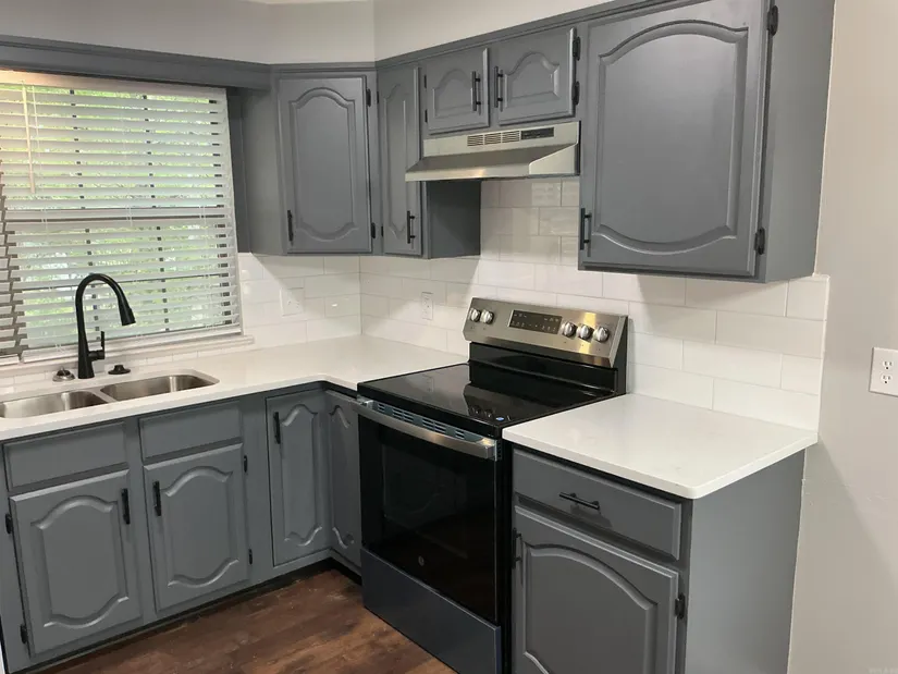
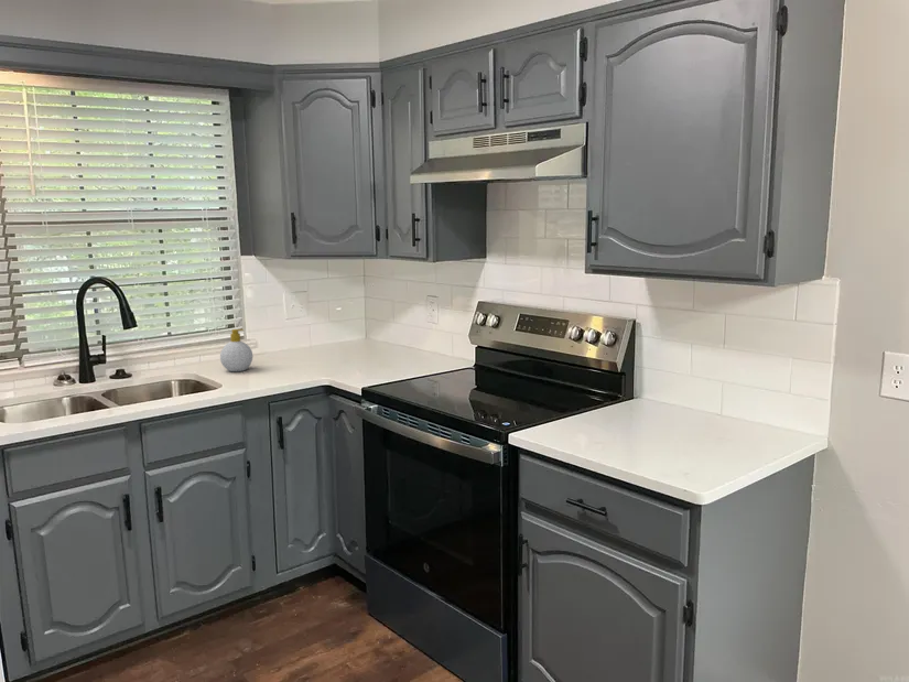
+ soap bottle [219,328,253,372]
